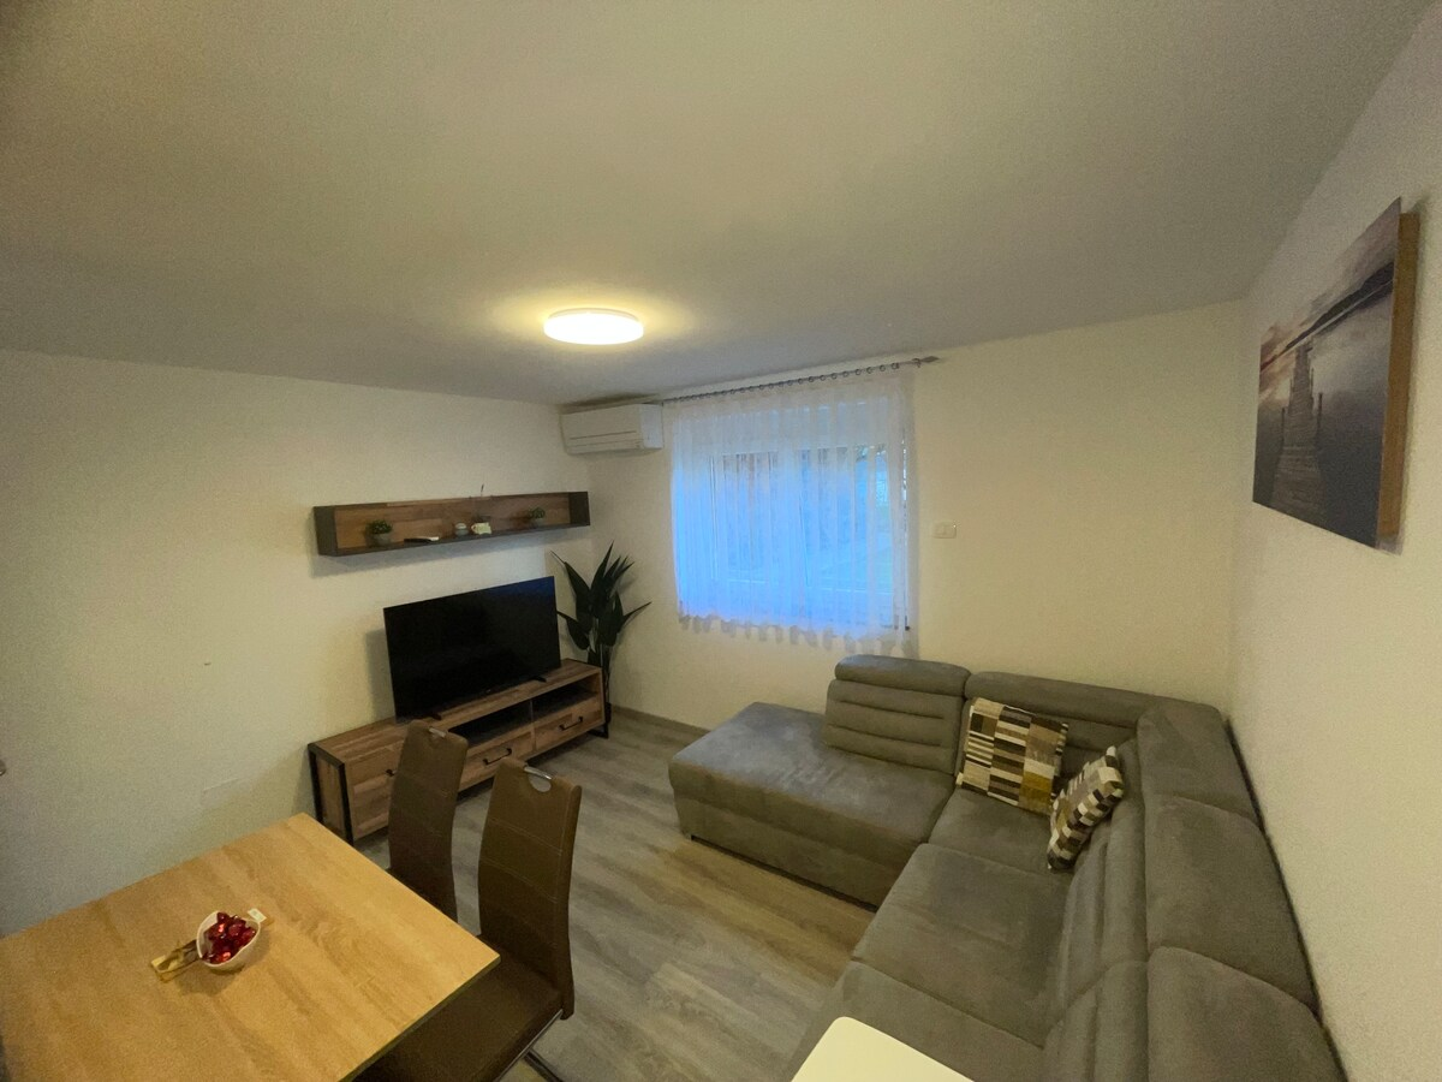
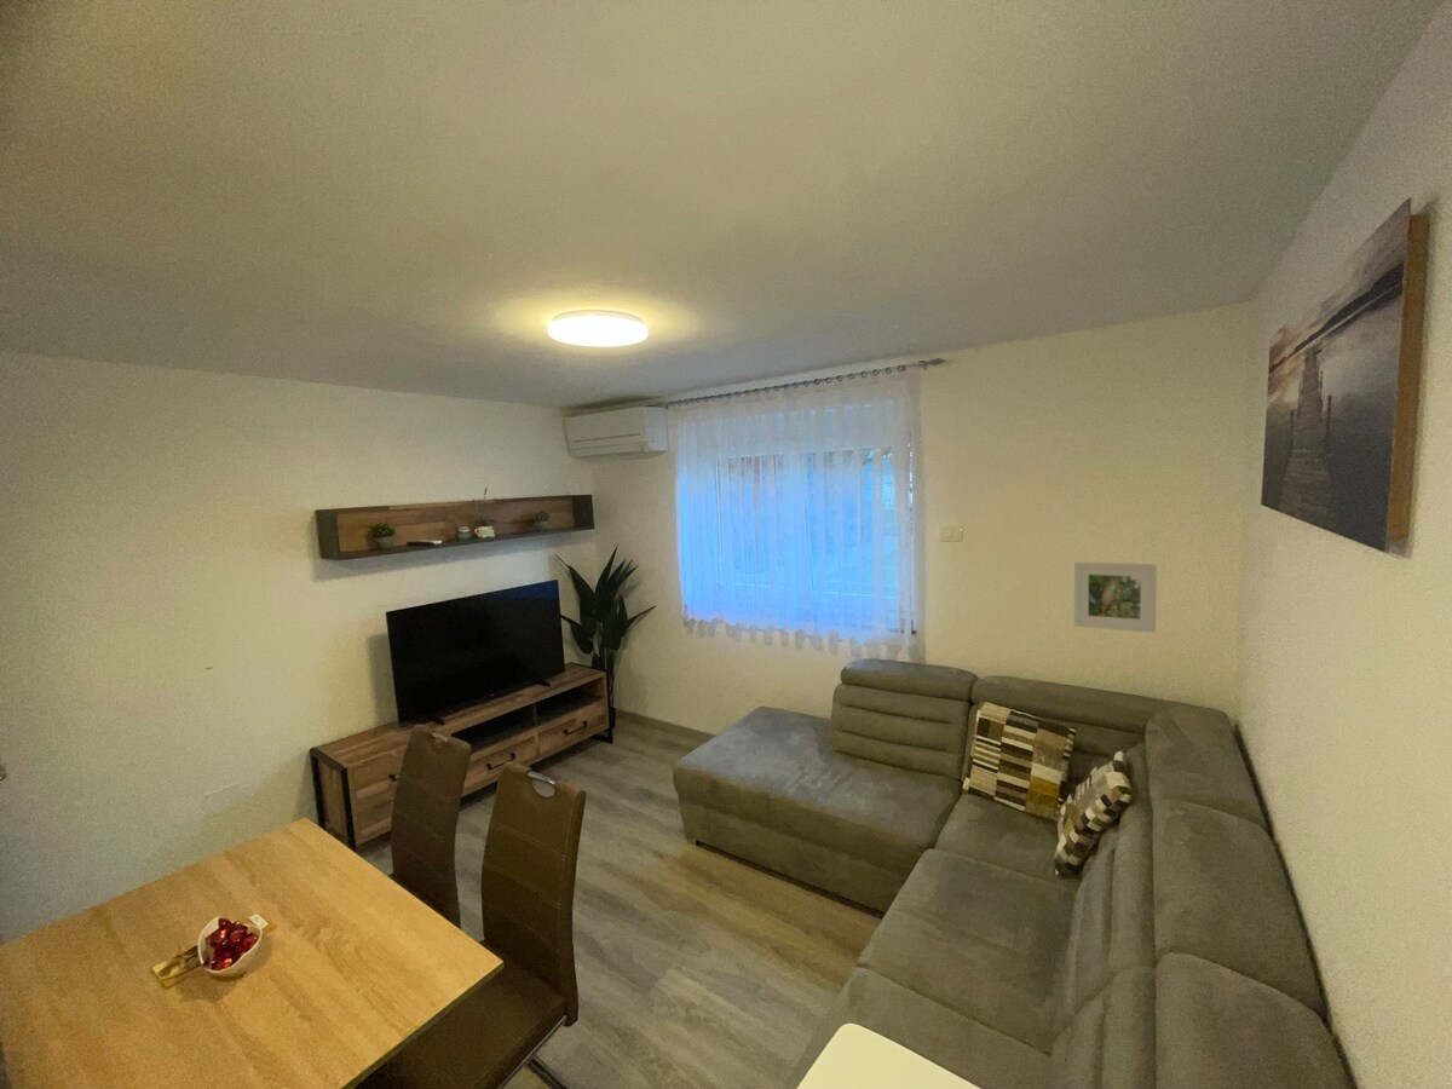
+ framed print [1073,561,1158,634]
